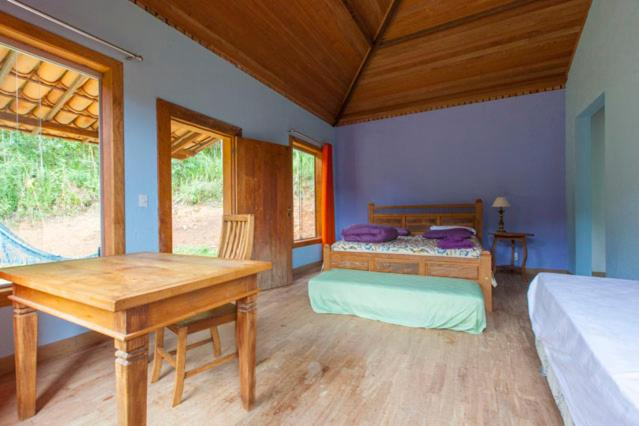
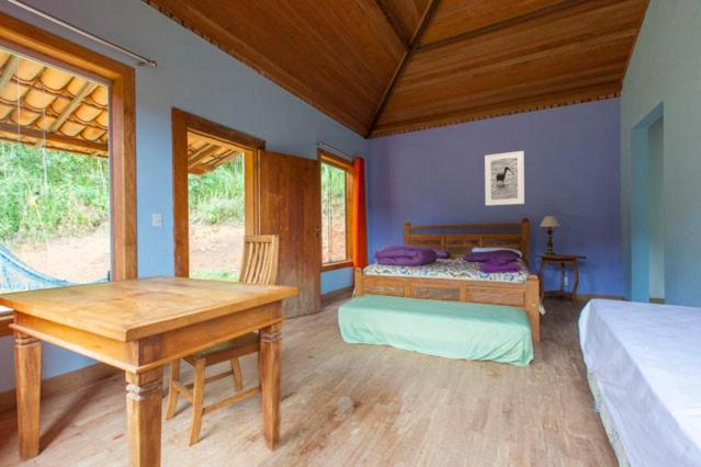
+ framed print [484,150,525,206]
